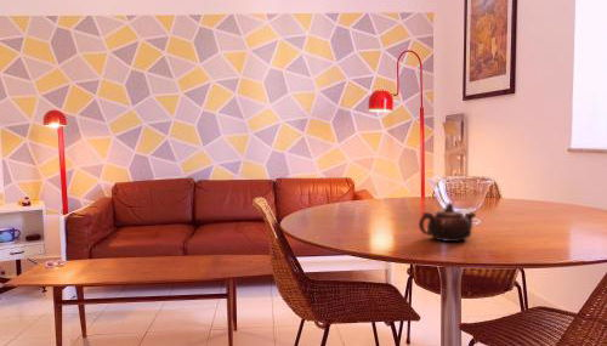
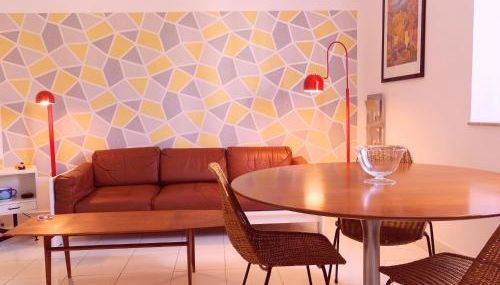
- teapot [418,203,477,243]
